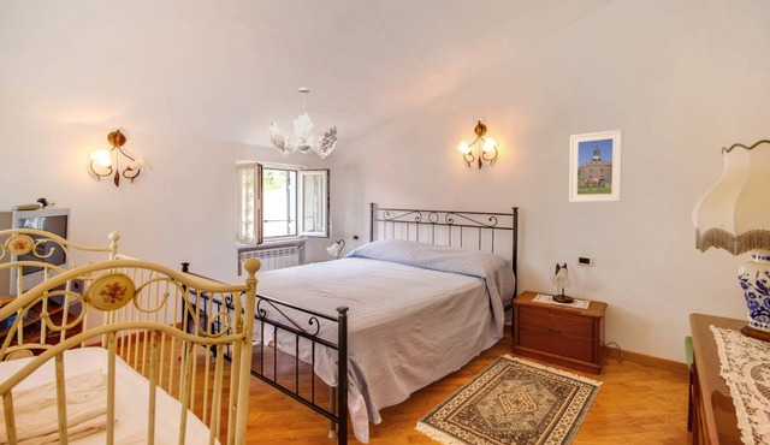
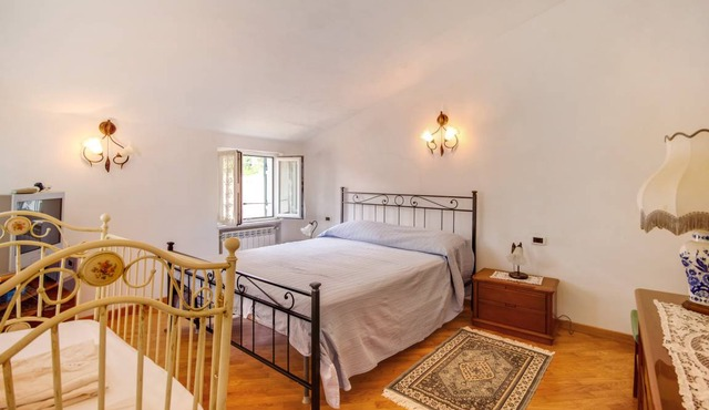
- chandelier [267,87,338,160]
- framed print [568,129,623,203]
